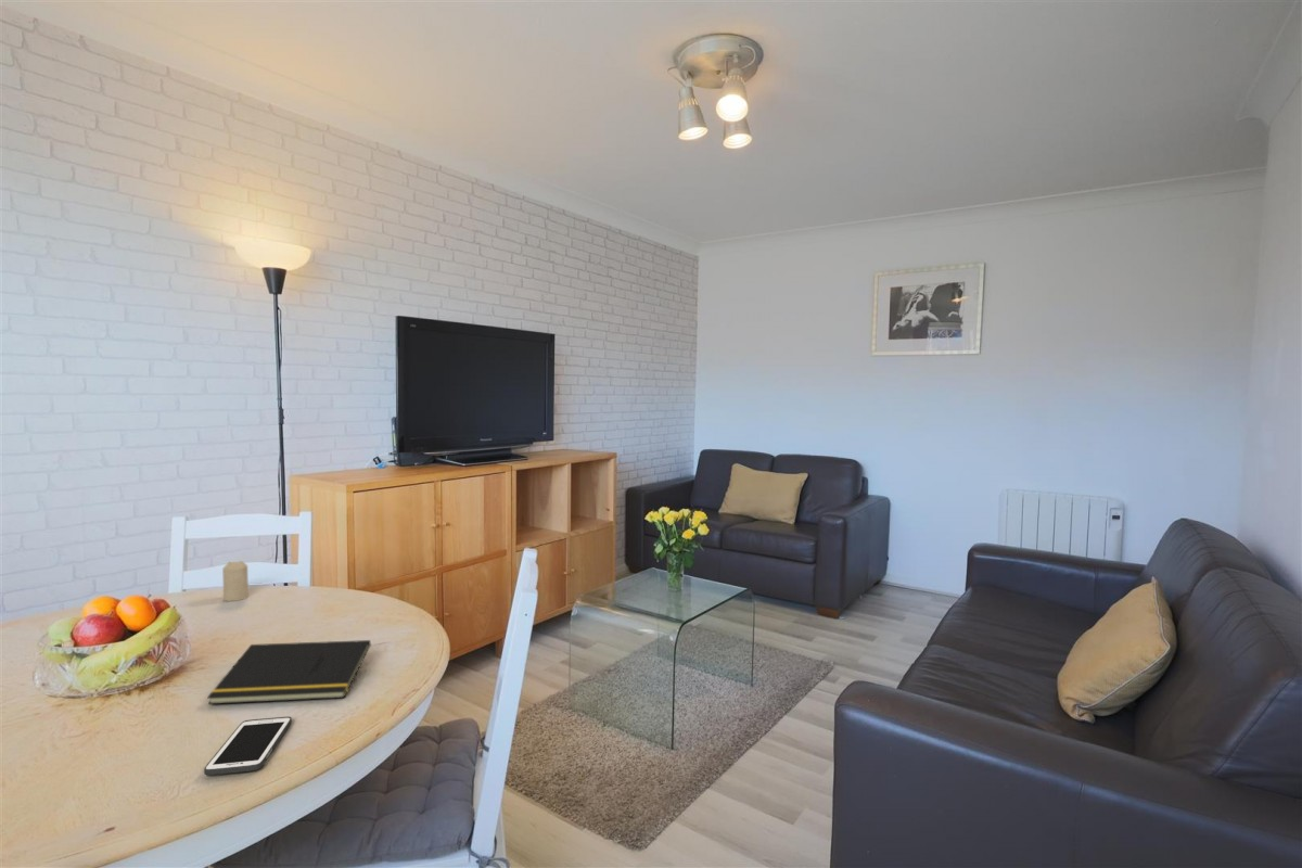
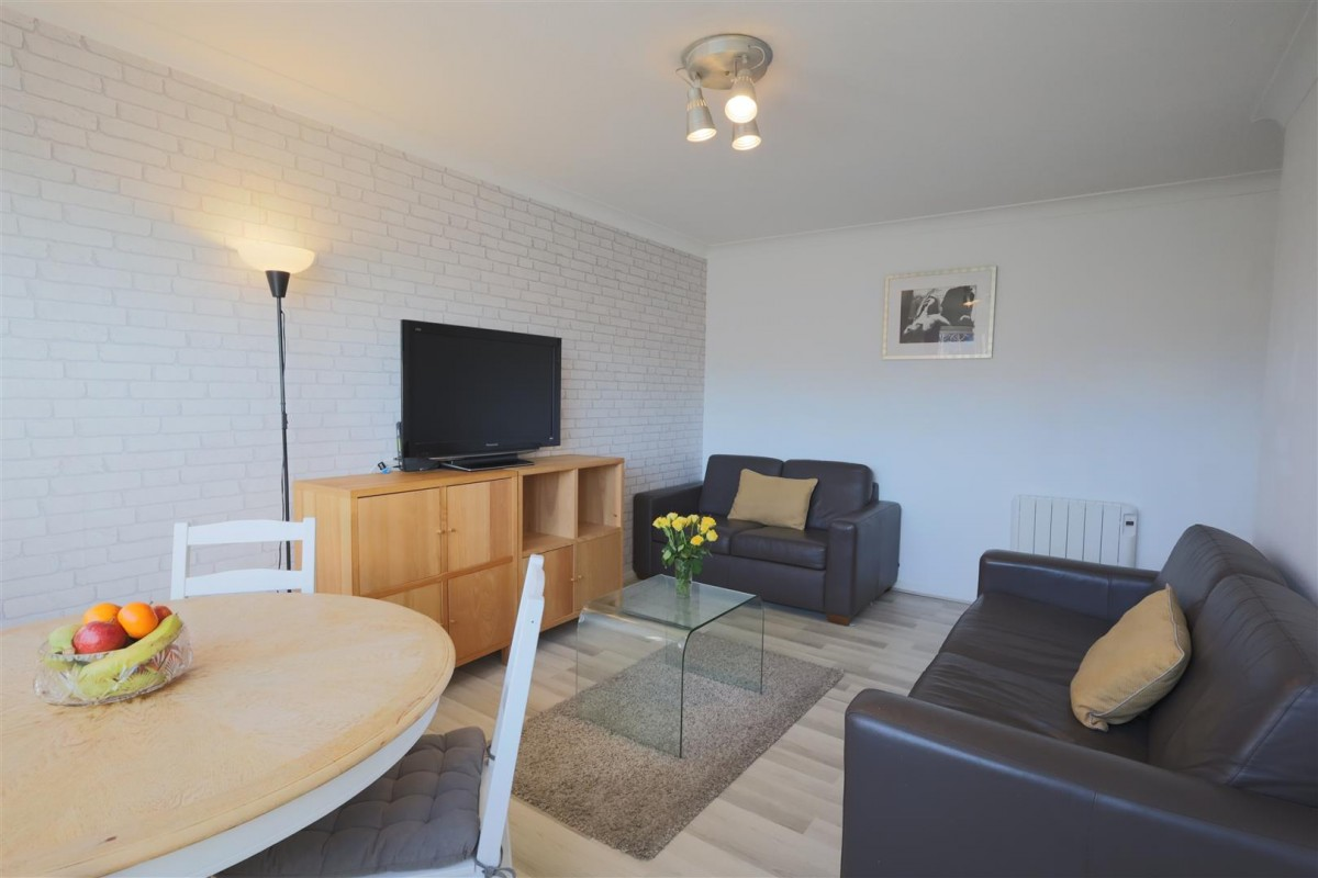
- candle [221,560,250,602]
- cell phone [203,716,293,776]
- notepad [206,639,372,705]
